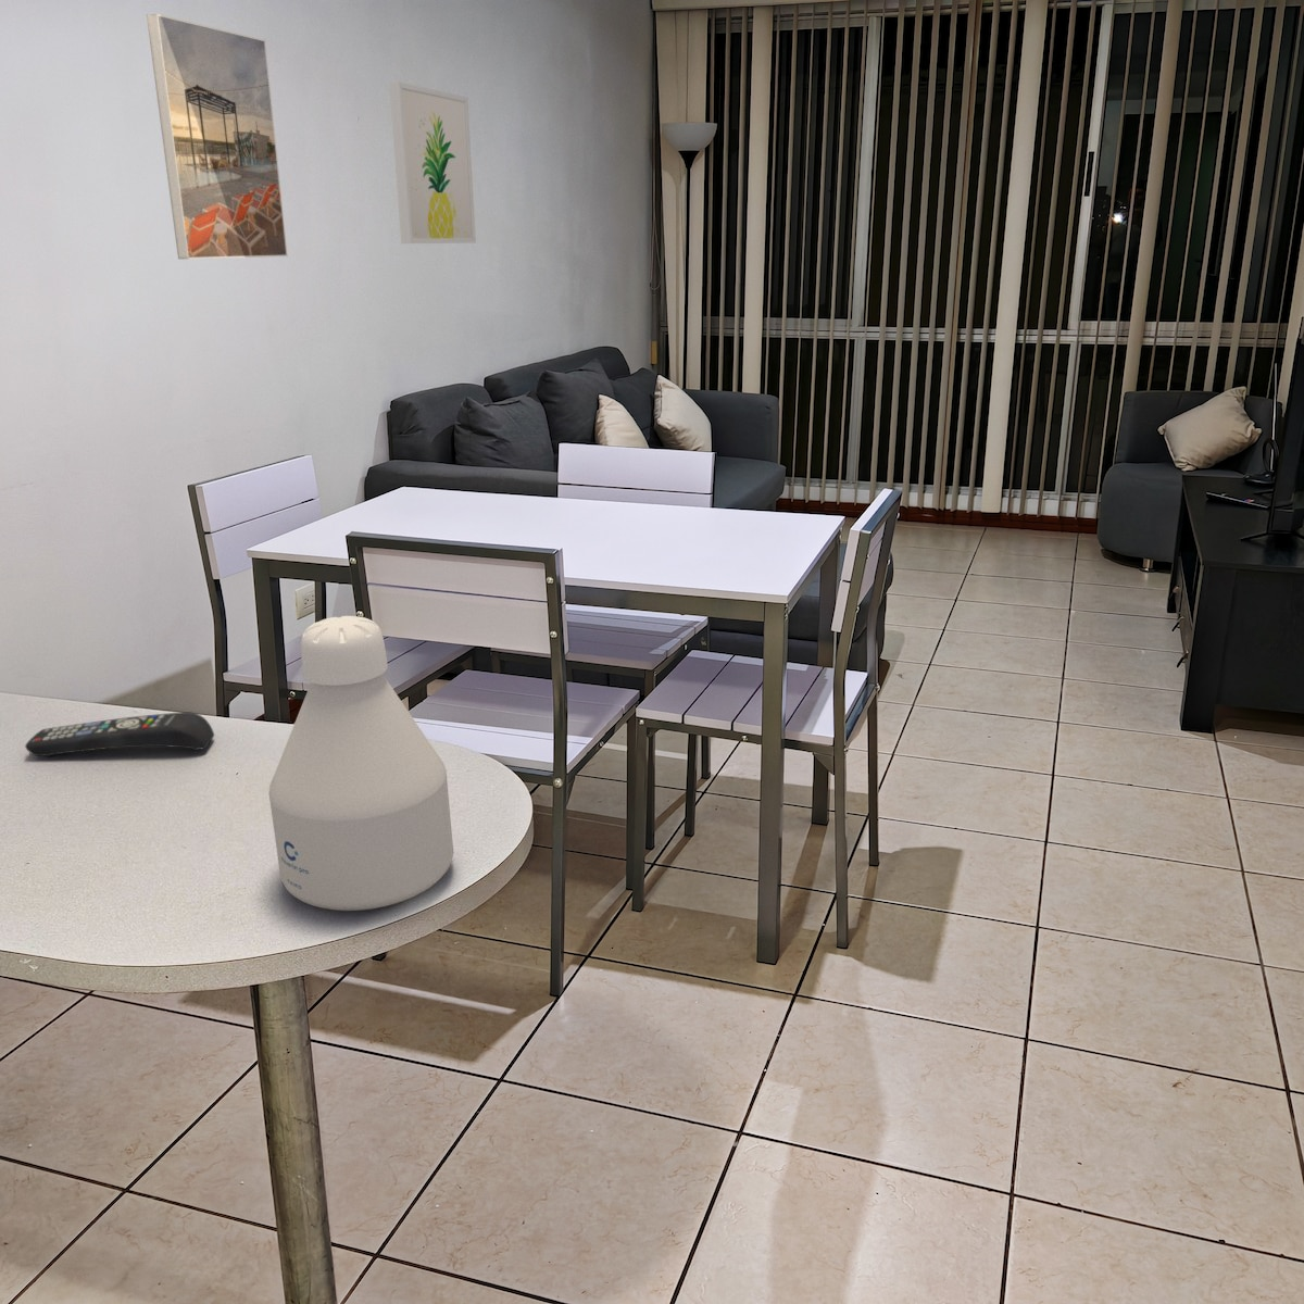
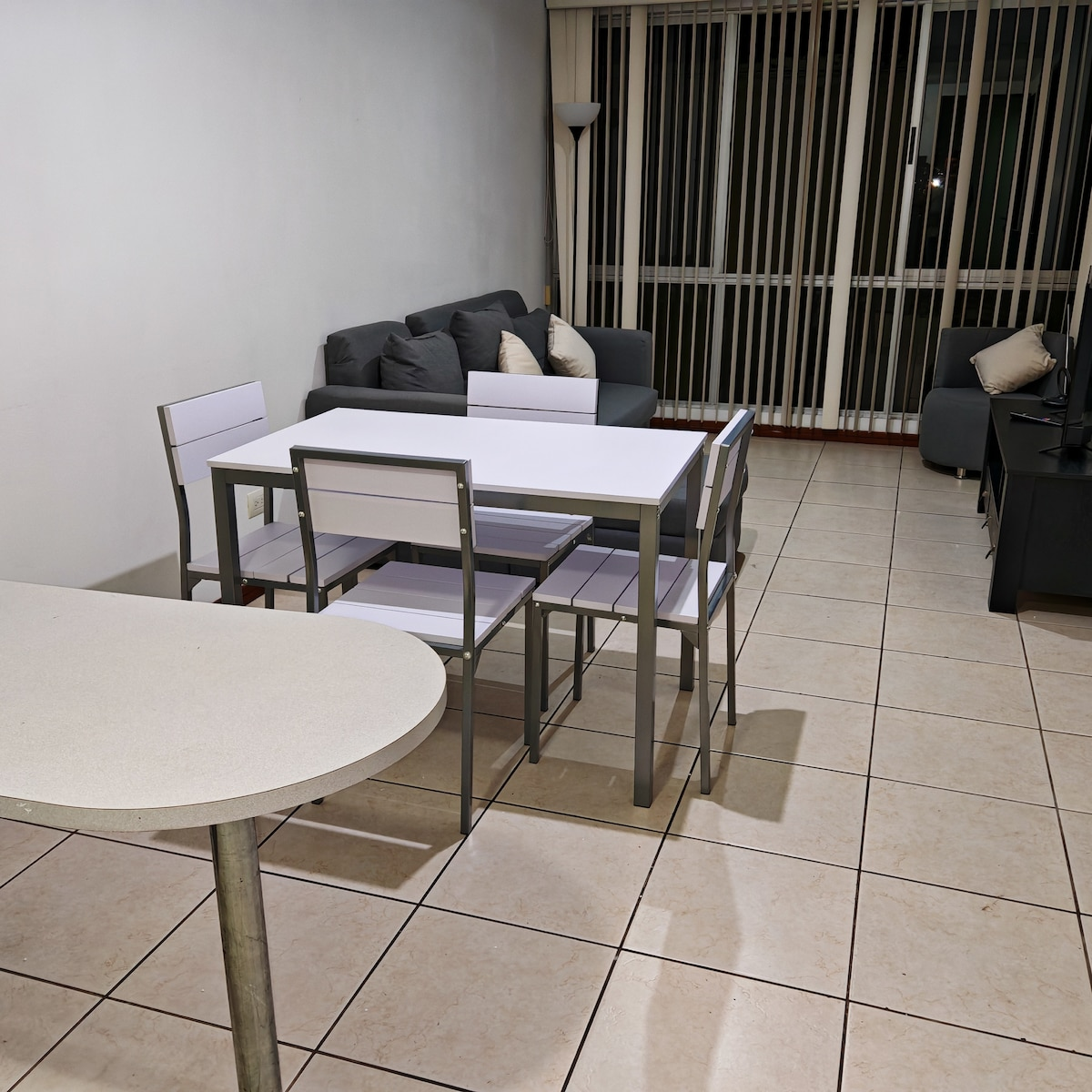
- bottle [269,615,455,911]
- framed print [146,13,289,259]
- remote control [24,711,215,757]
- wall art [388,80,476,245]
